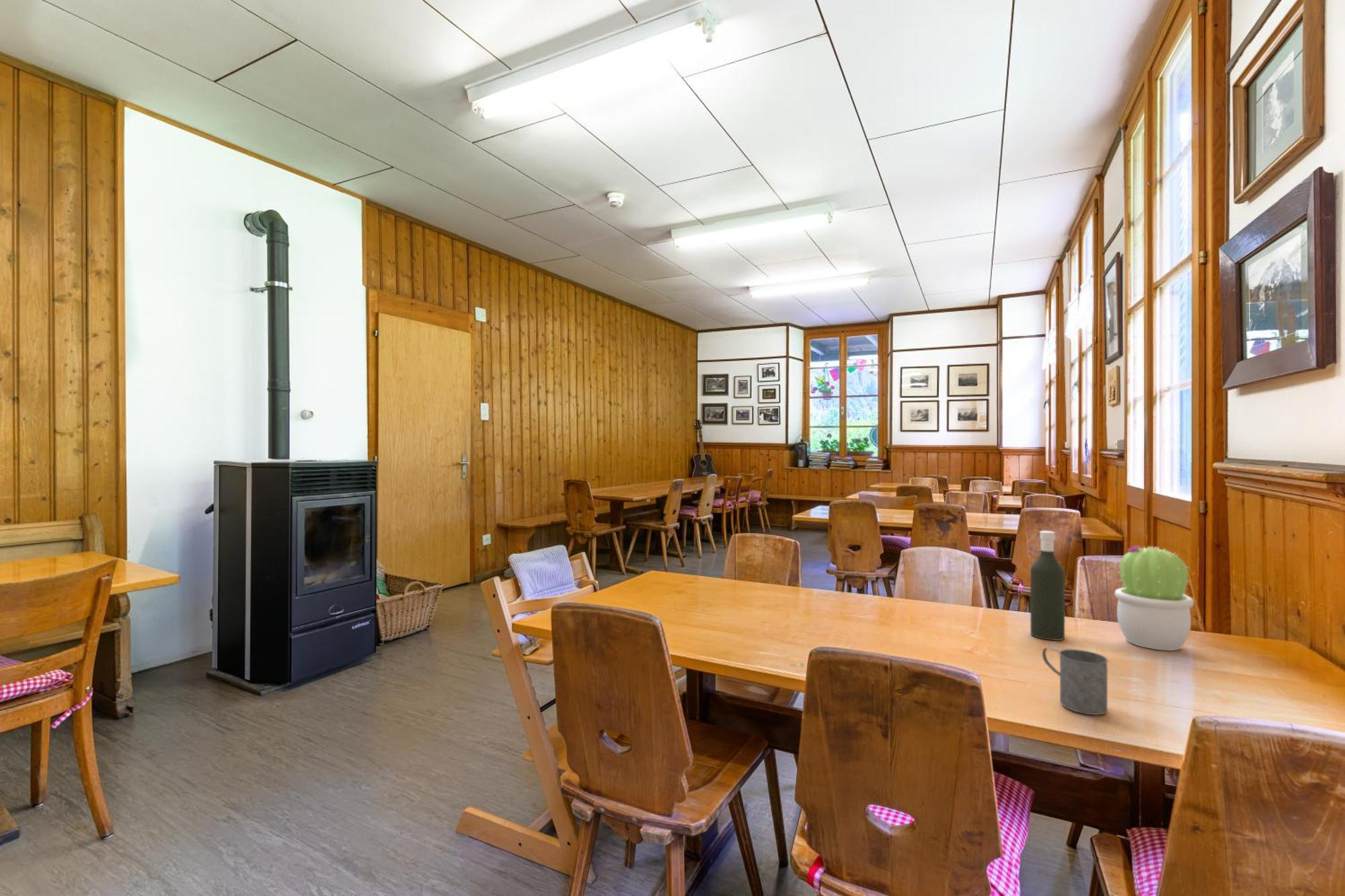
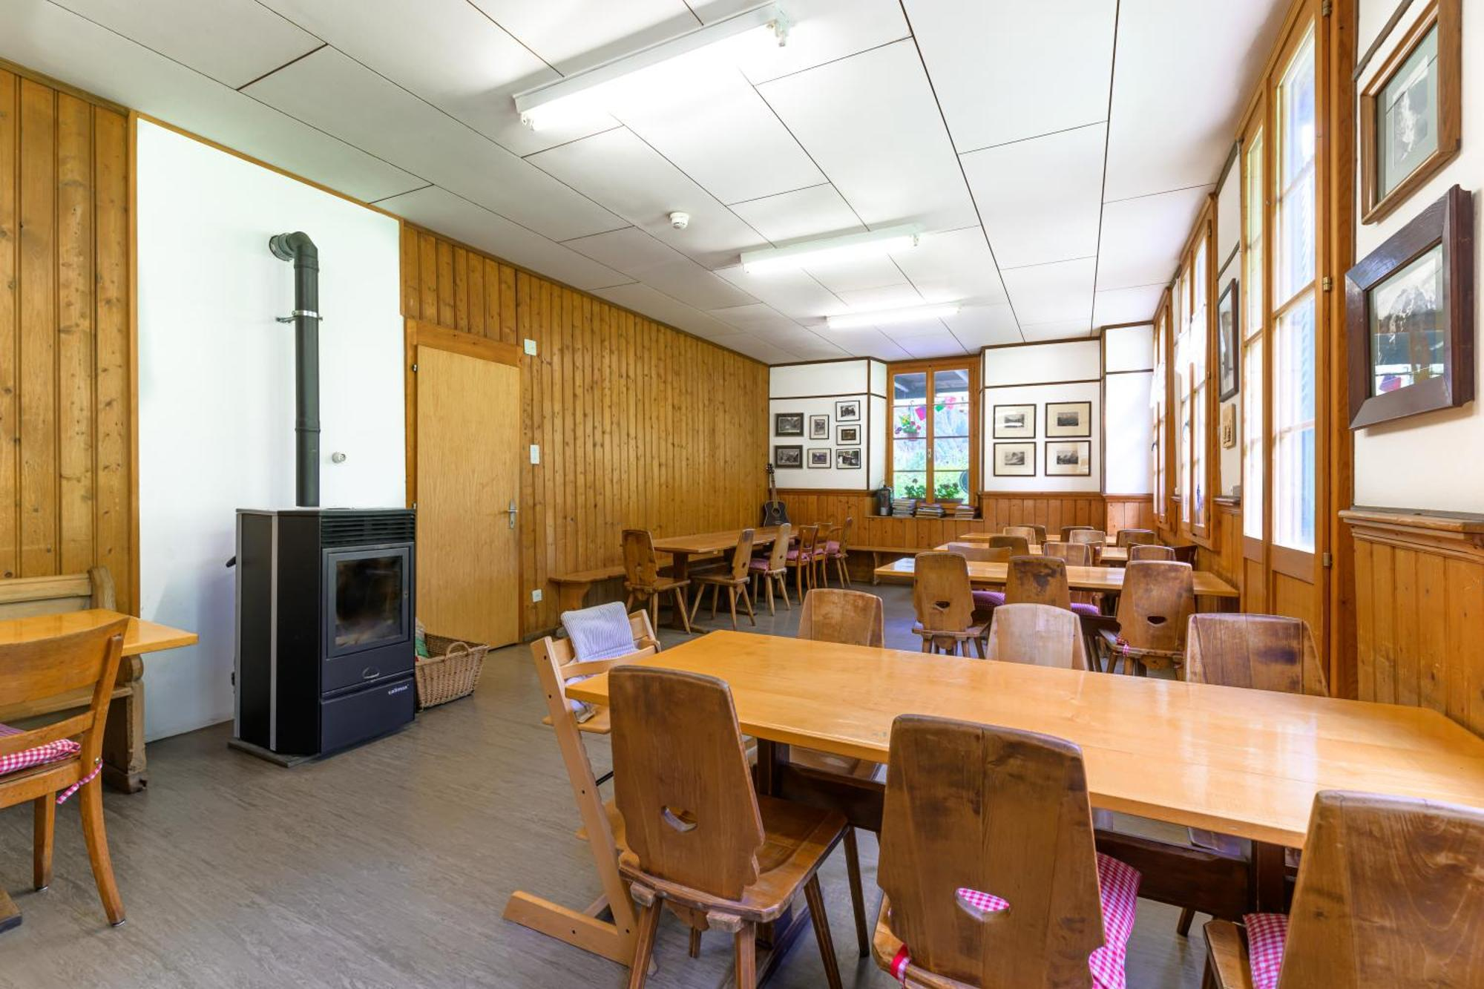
- mug [1042,647,1109,716]
- flowerpot [1114,545,1194,651]
- bottle [1030,530,1065,641]
